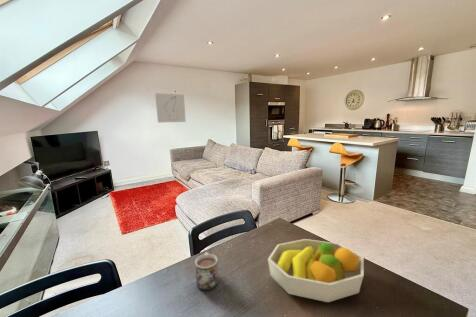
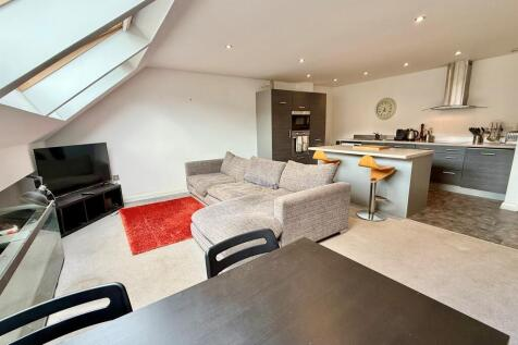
- wall art [154,92,187,124]
- mug [194,252,219,291]
- fruit bowl [267,238,365,303]
